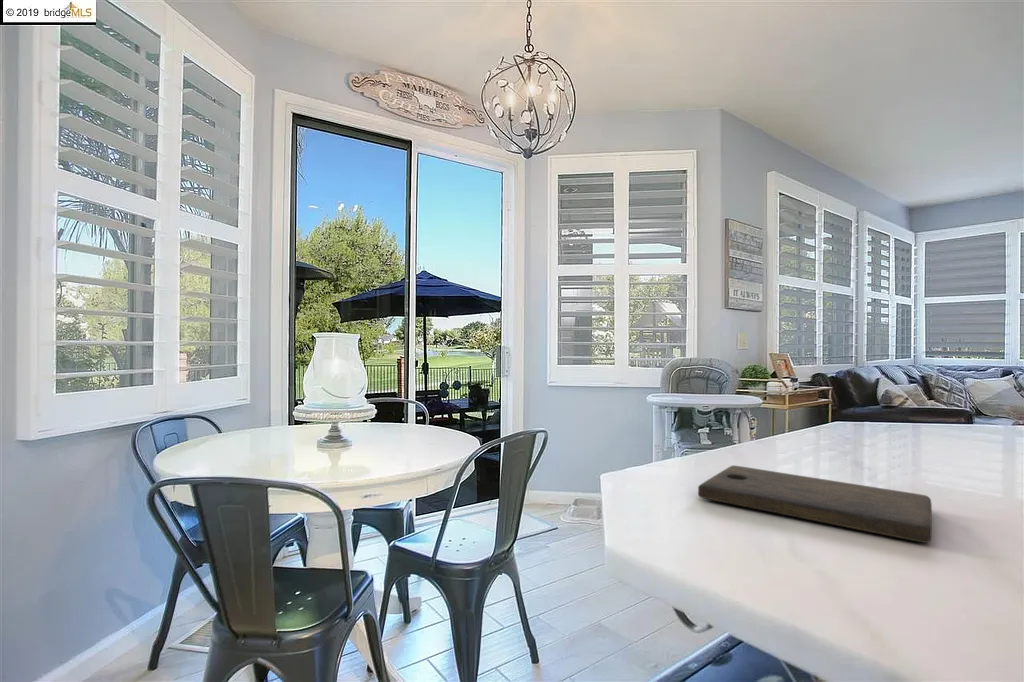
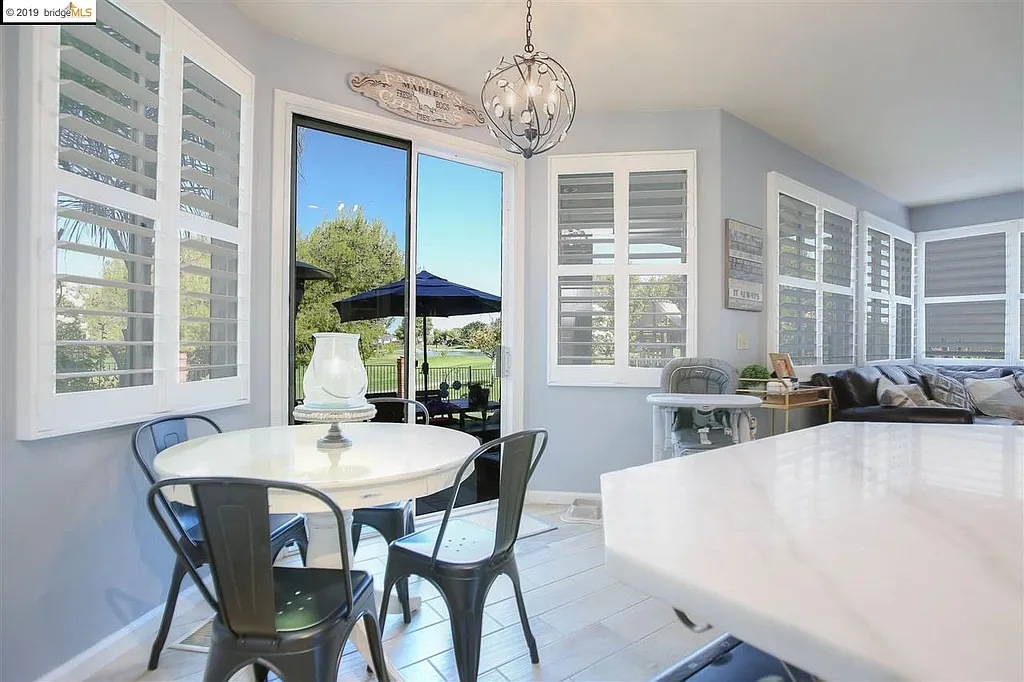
- cutting board [697,464,933,544]
